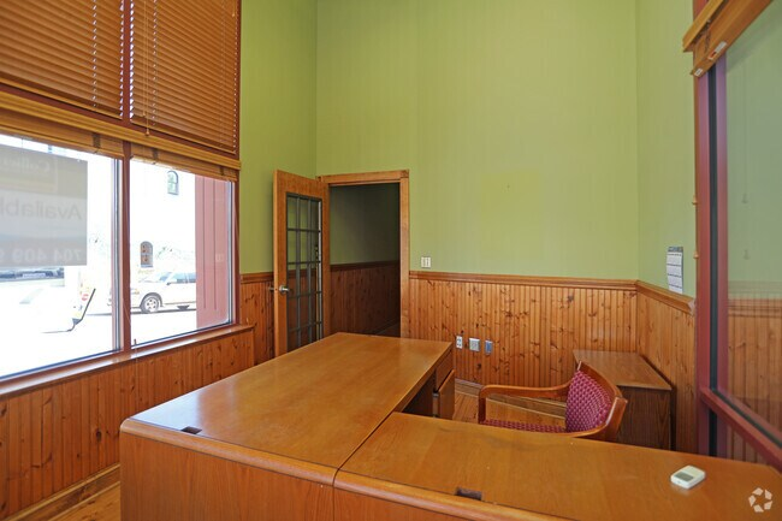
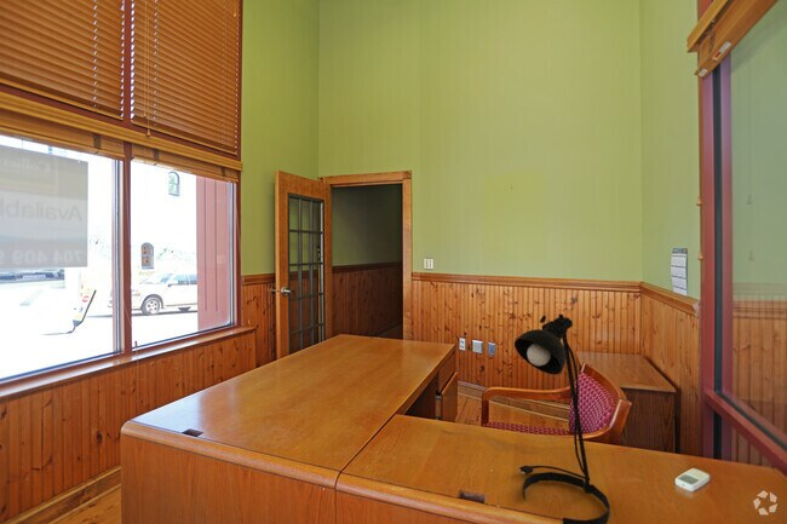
+ desk lamp [513,313,611,524]
